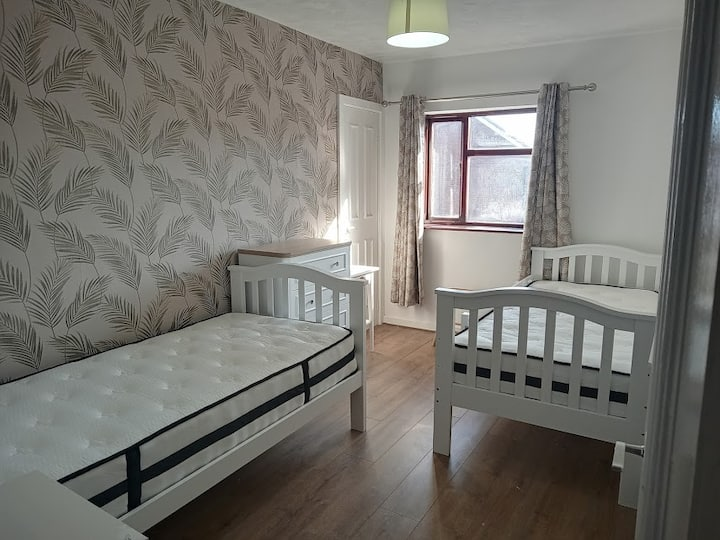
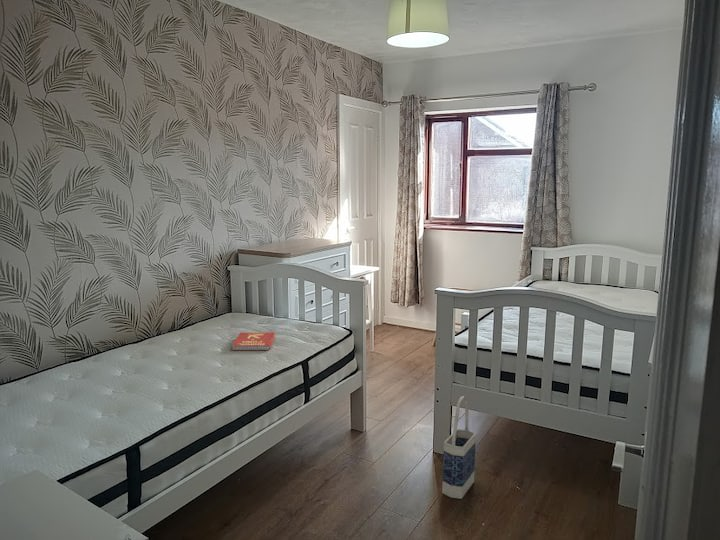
+ book [231,331,276,351]
+ bag [441,395,477,500]
